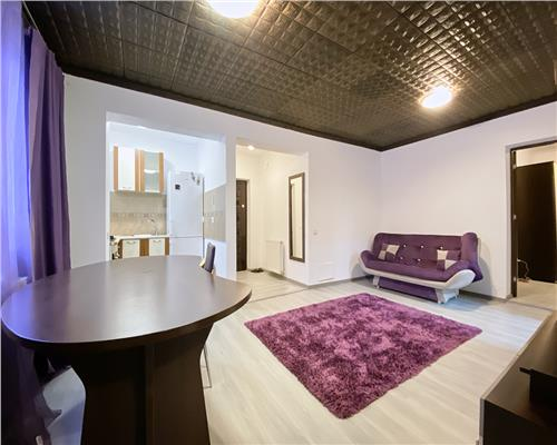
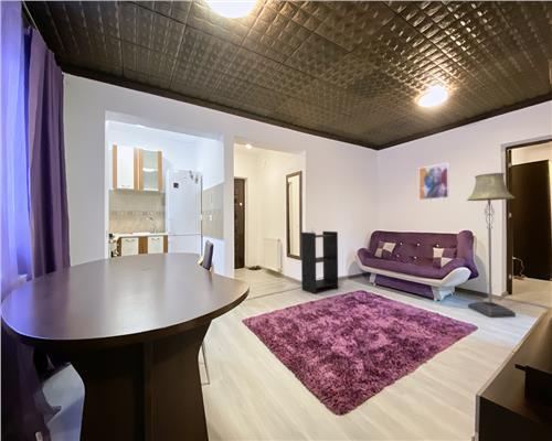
+ wall art [417,162,450,201]
+ floor lamp [466,172,517,319]
+ bookshelf [300,230,339,295]
